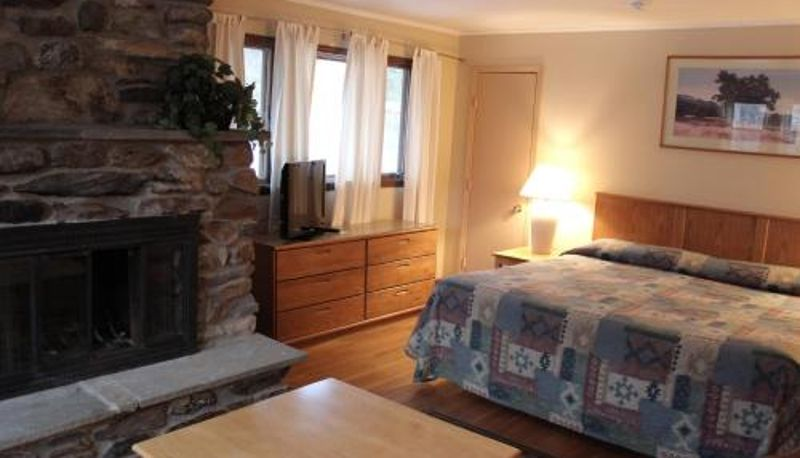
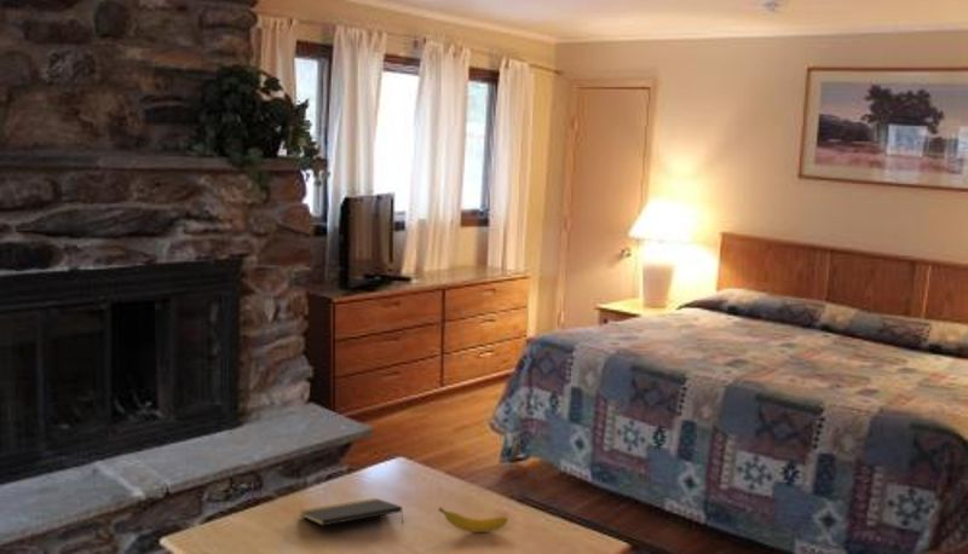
+ banana [437,506,509,533]
+ notepad [299,497,404,527]
